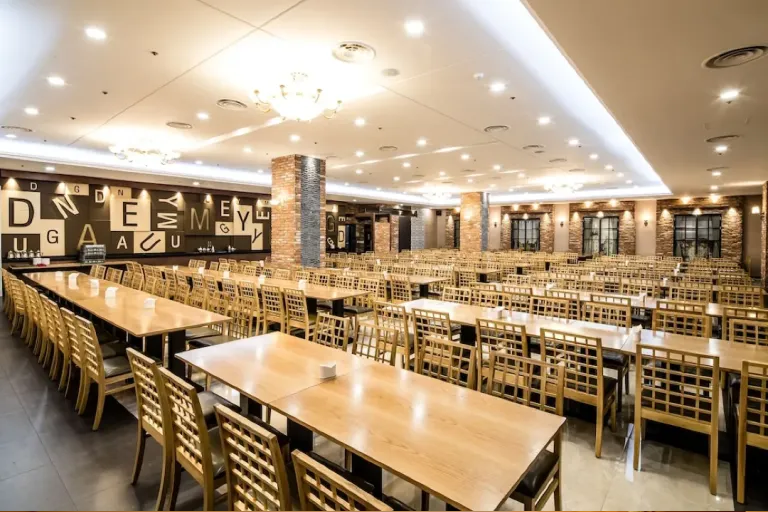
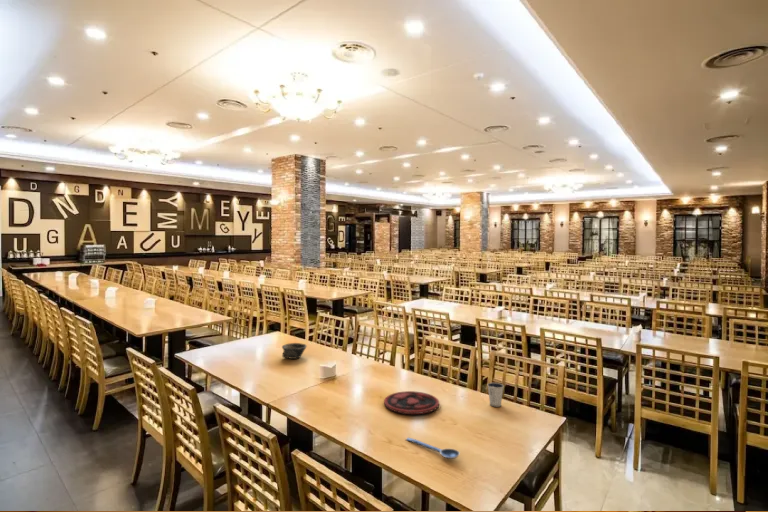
+ spoon [404,436,461,460]
+ bowl [281,342,308,360]
+ dixie cup [486,382,505,408]
+ plate [383,390,440,415]
